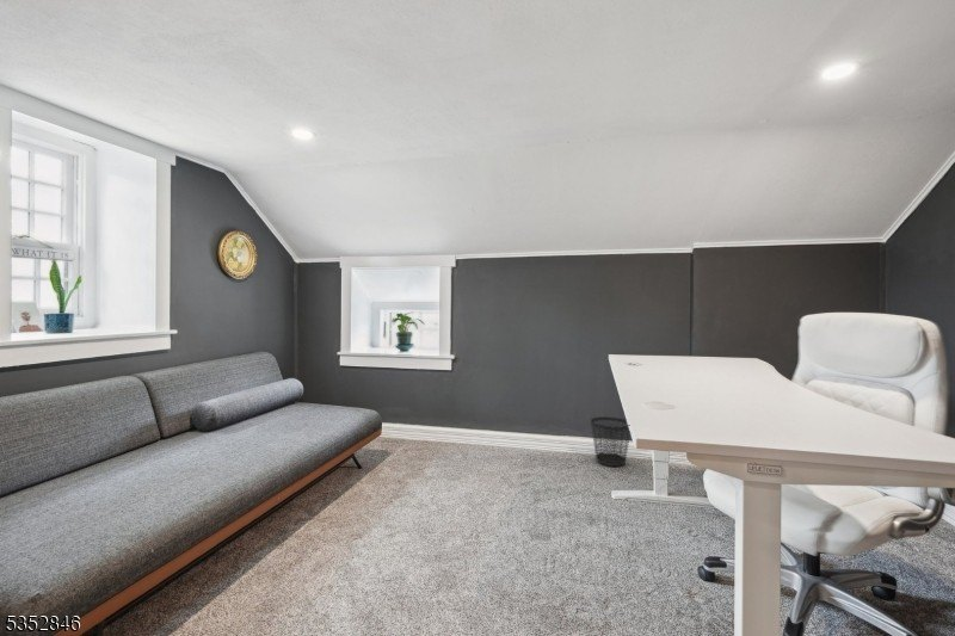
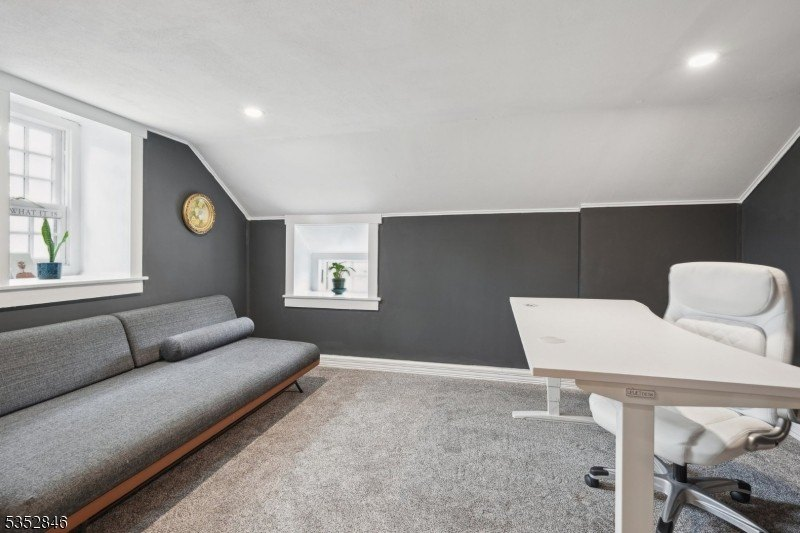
- wastebasket [590,415,631,468]
